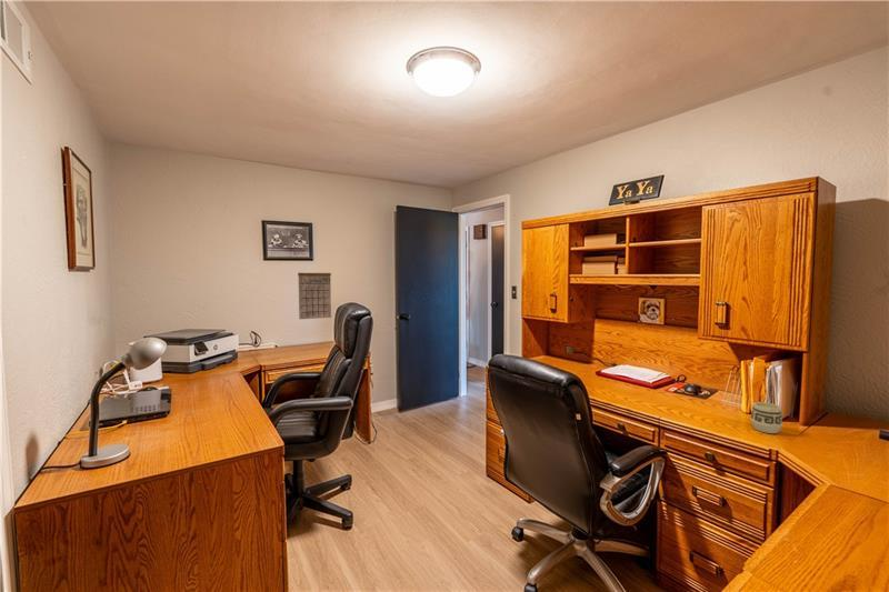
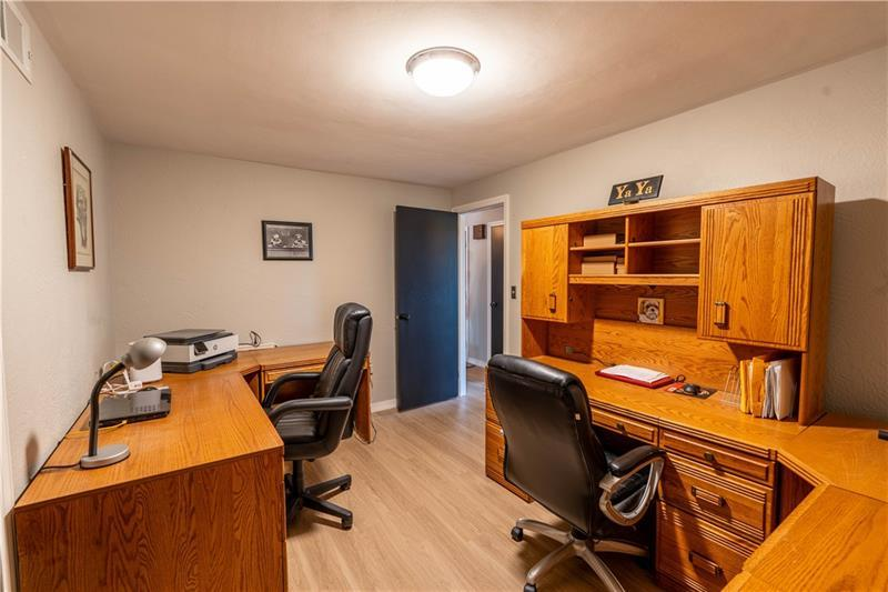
- calendar [297,268,332,320]
- cup [750,401,783,434]
